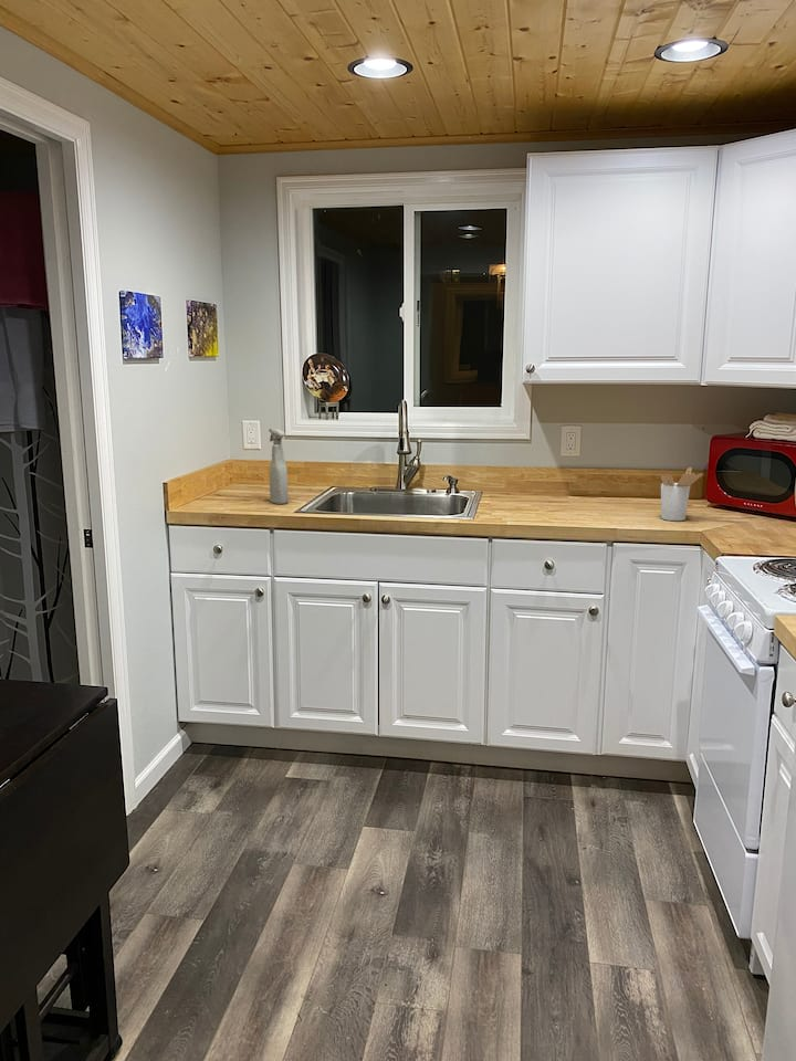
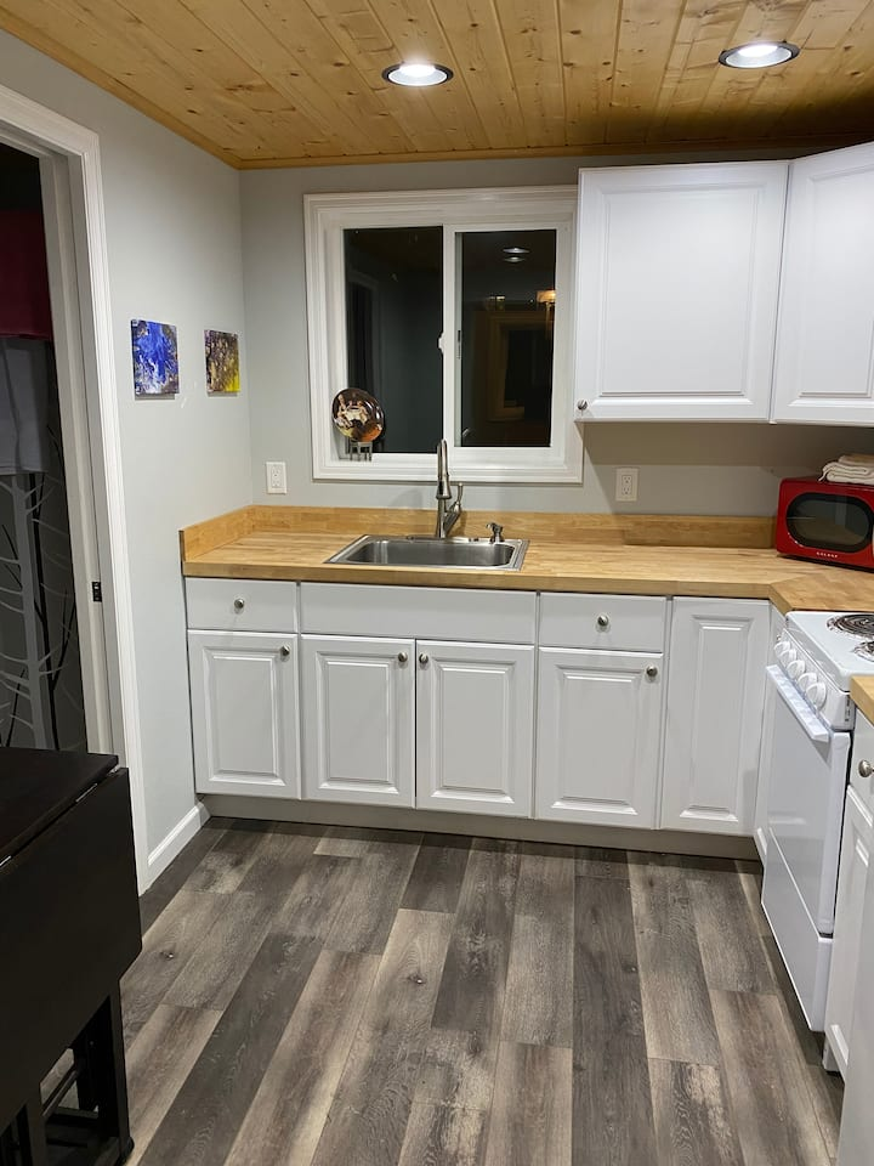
- utensil holder [660,466,704,522]
- spray bottle [268,428,290,505]
